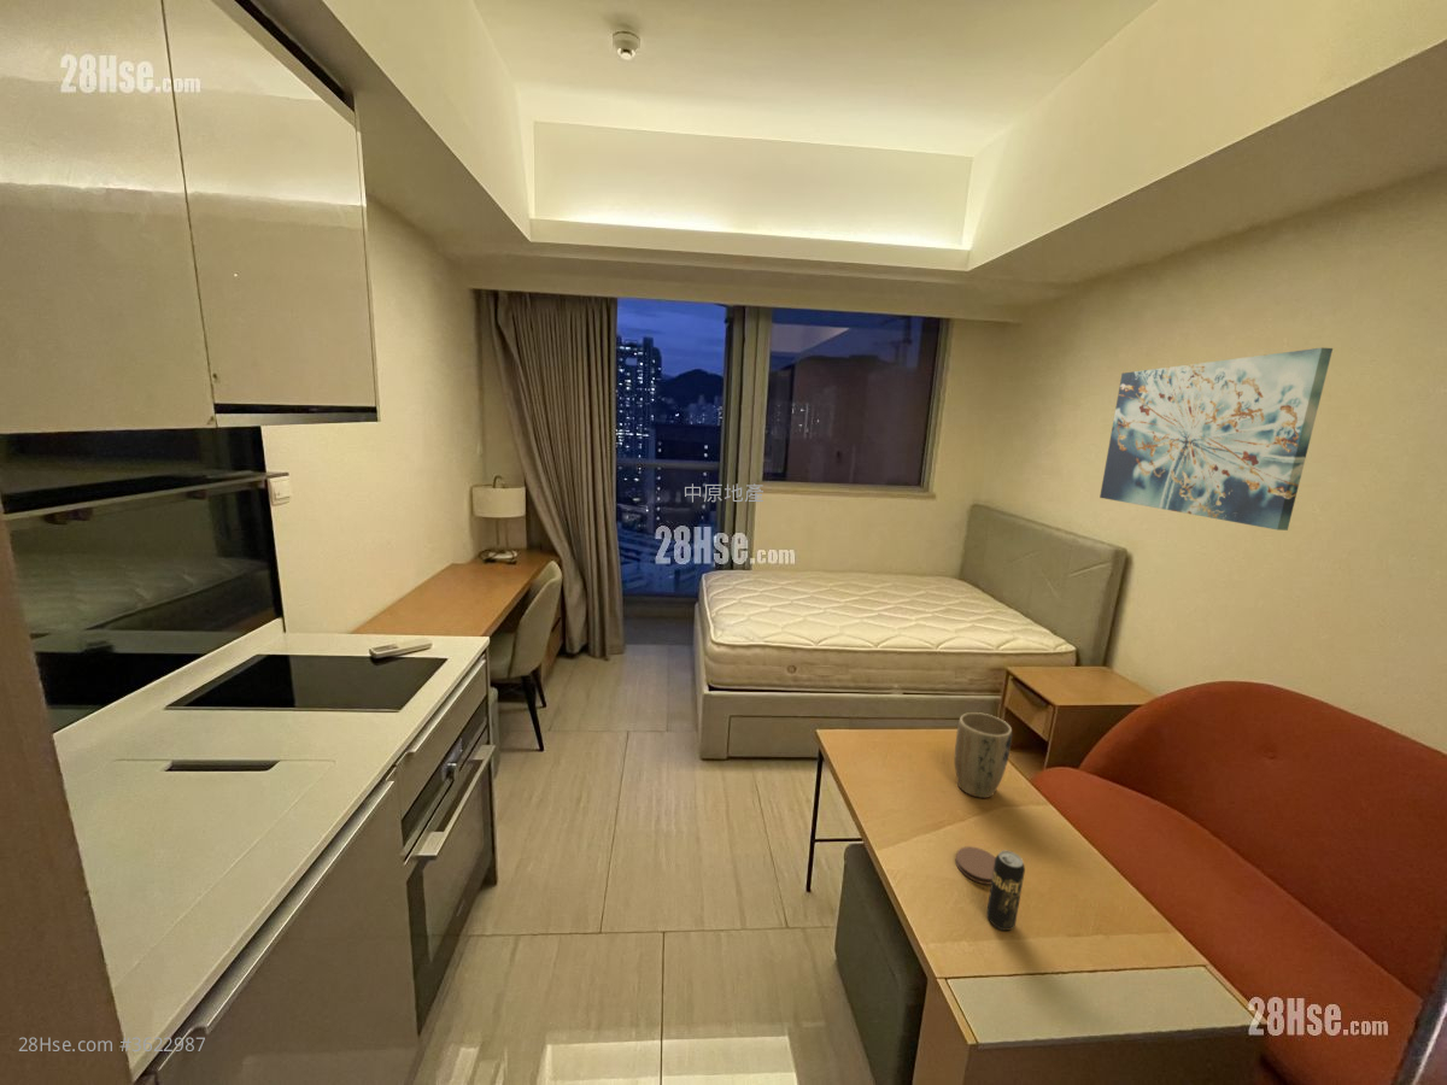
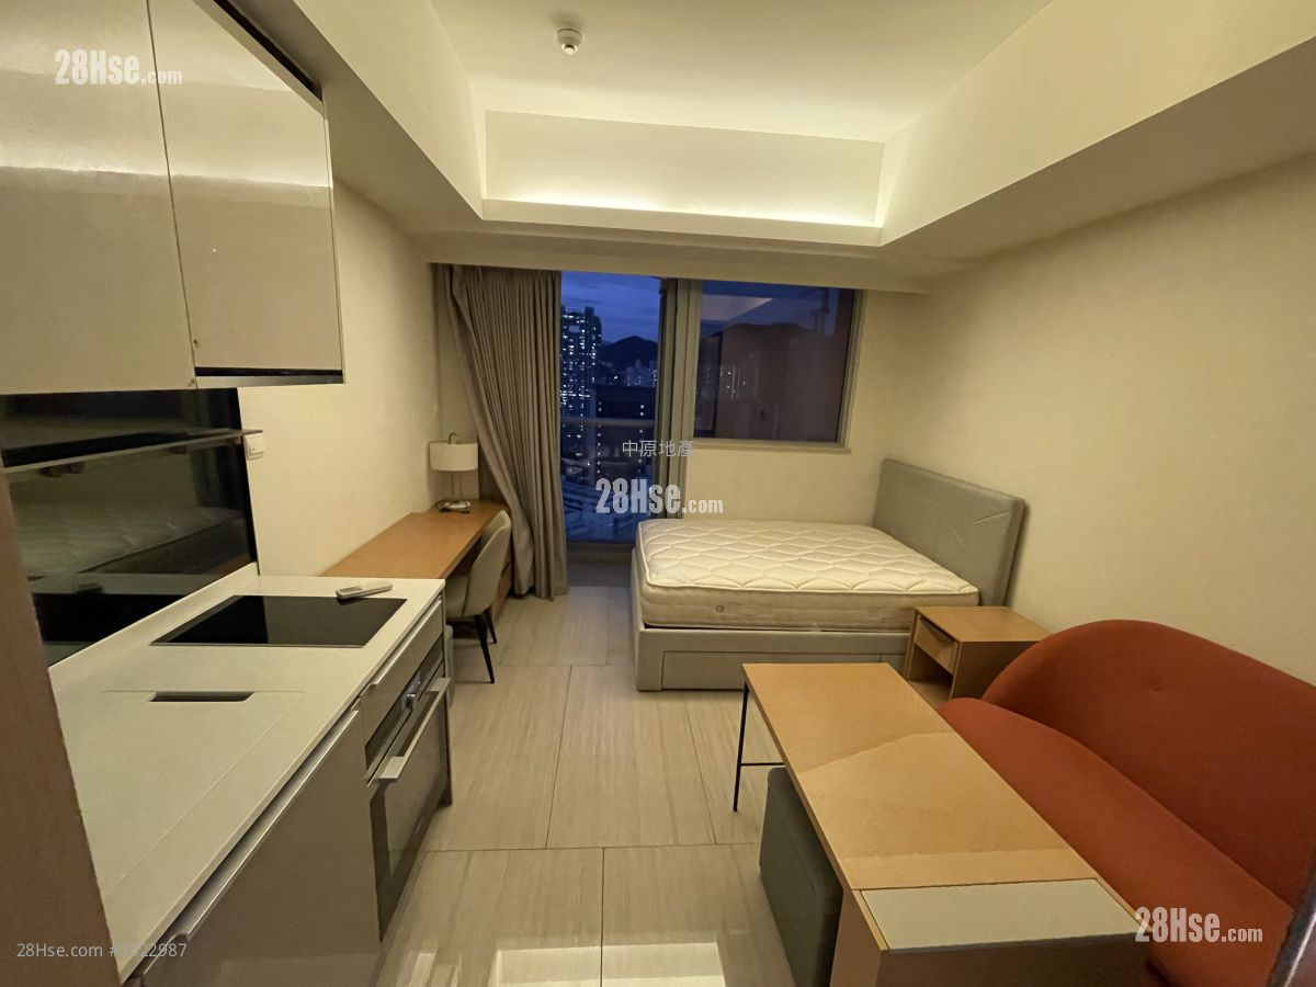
- beverage can [985,850,1026,931]
- wall art [1099,347,1334,532]
- coaster [954,845,996,886]
- plant pot [954,711,1013,799]
